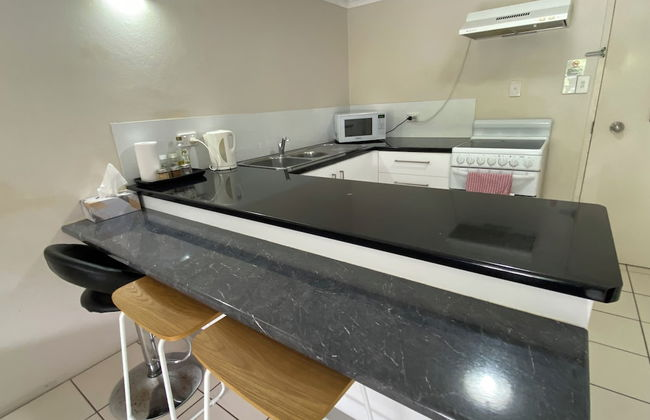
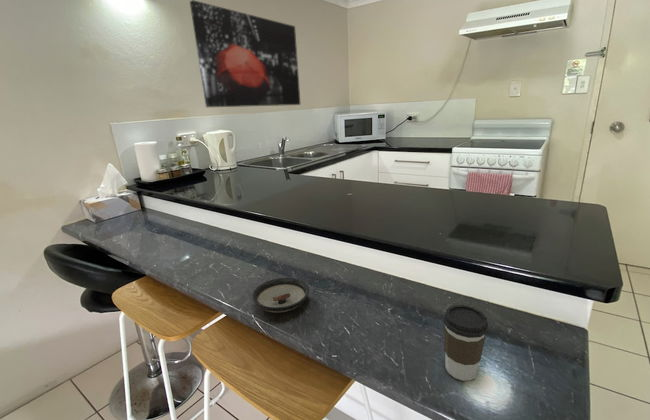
+ coffee cup [442,304,489,382]
+ saucer [251,277,310,313]
+ wall art [189,0,301,108]
